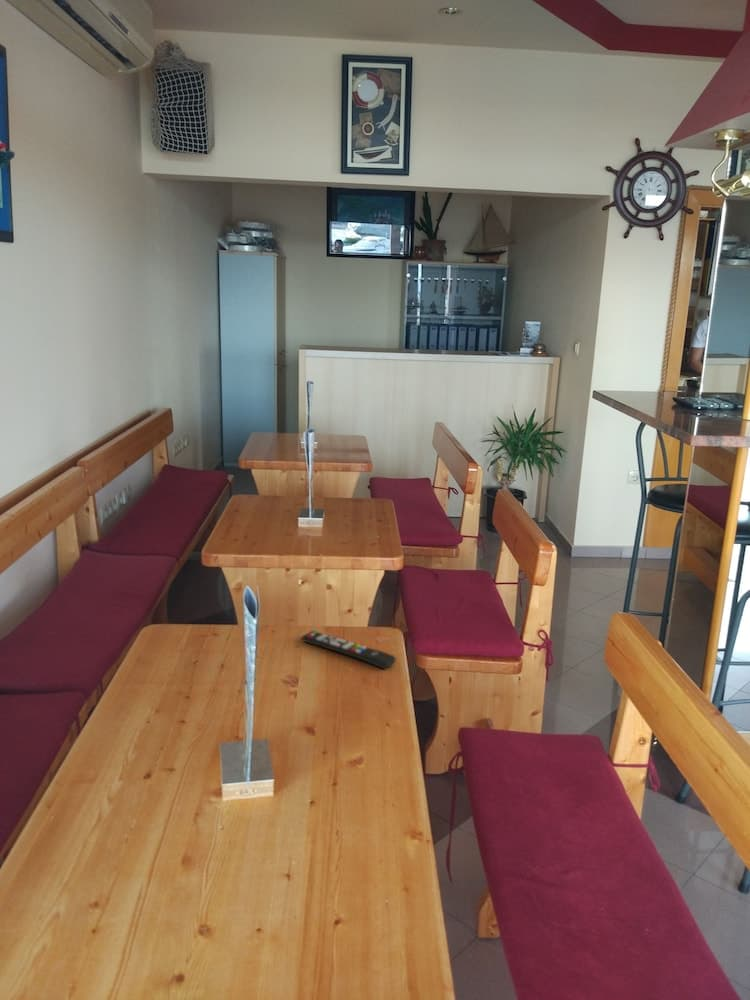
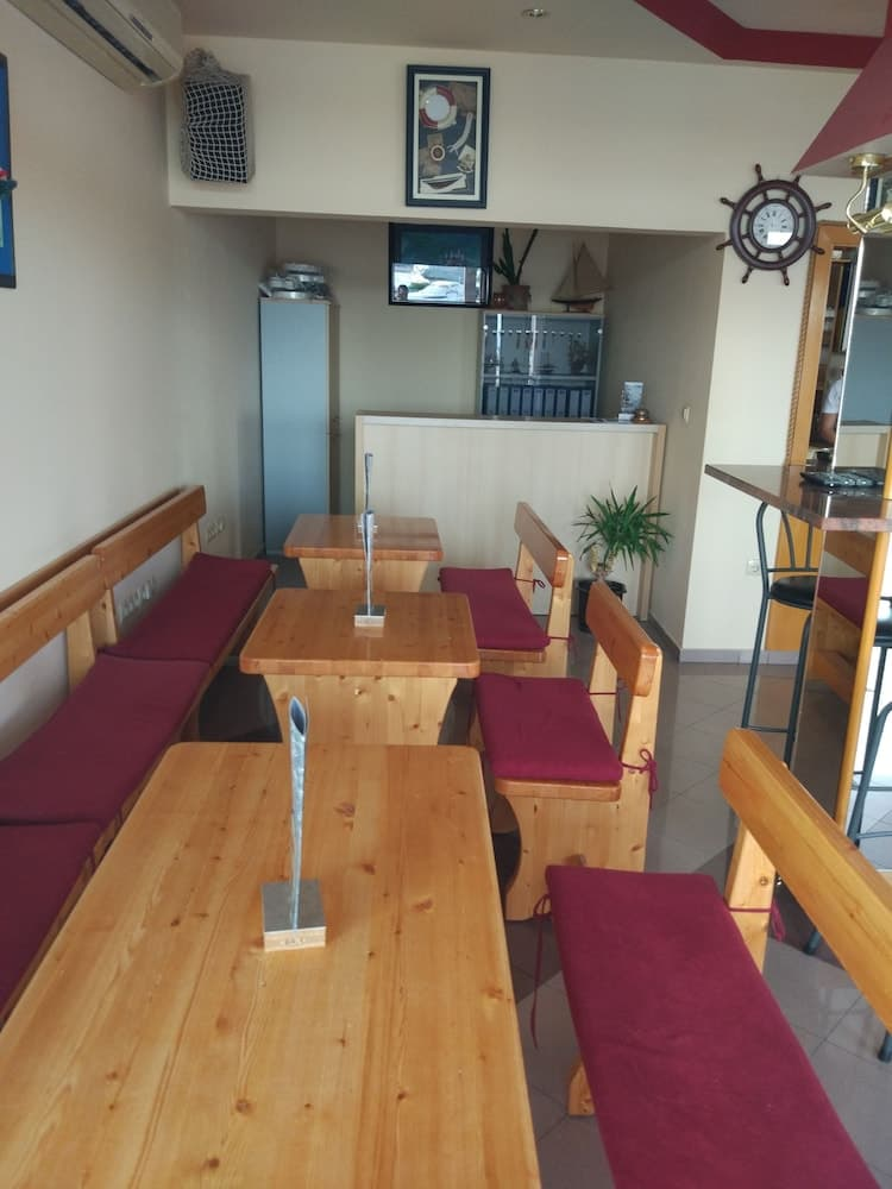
- remote control [301,630,397,670]
